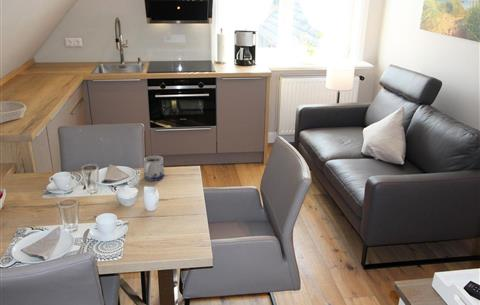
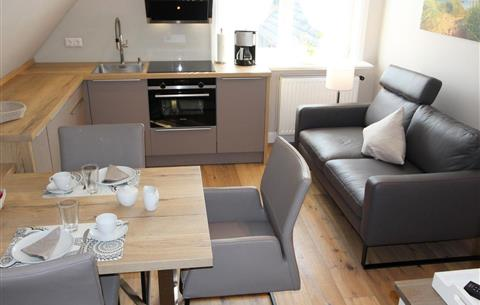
- mug [143,155,165,182]
